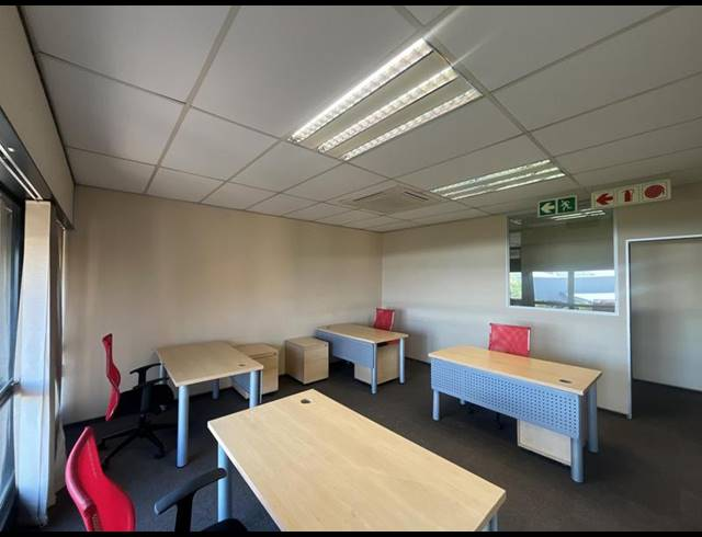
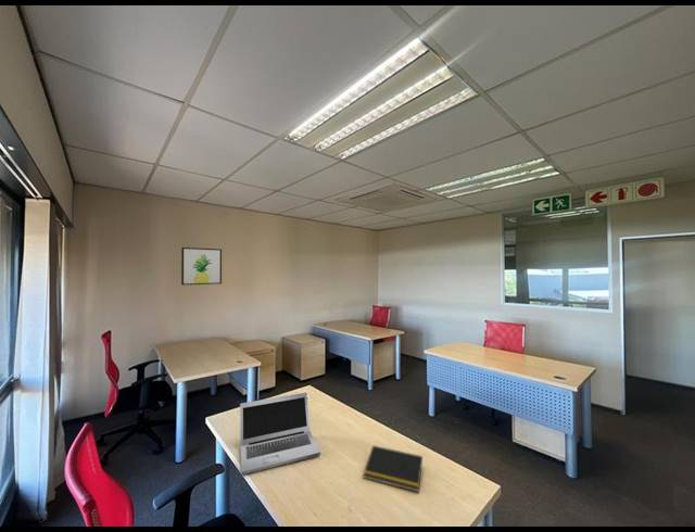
+ laptop [239,392,321,476]
+ wall art [180,246,223,286]
+ notepad [362,444,424,493]
